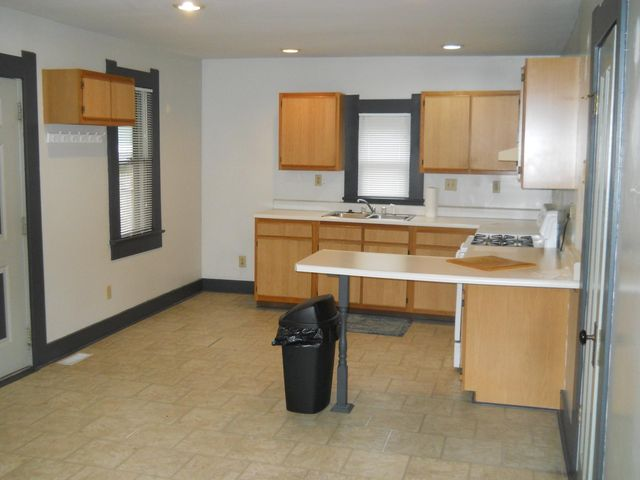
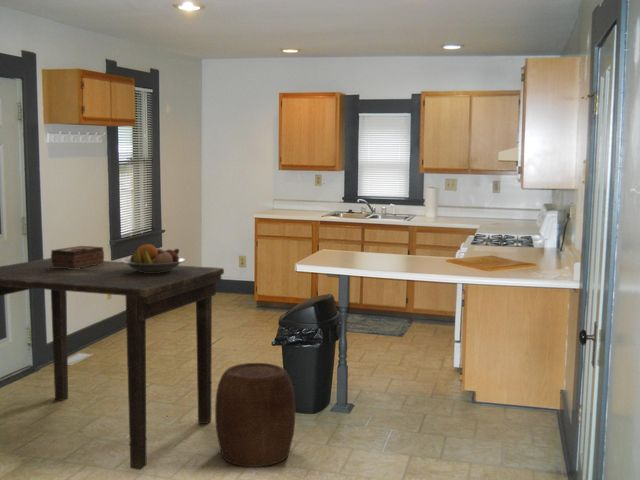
+ dining table [0,257,225,471]
+ stool [214,362,296,468]
+ fruit bowl [120,243,187,273]
+ tissue box [50,245,105,269]
